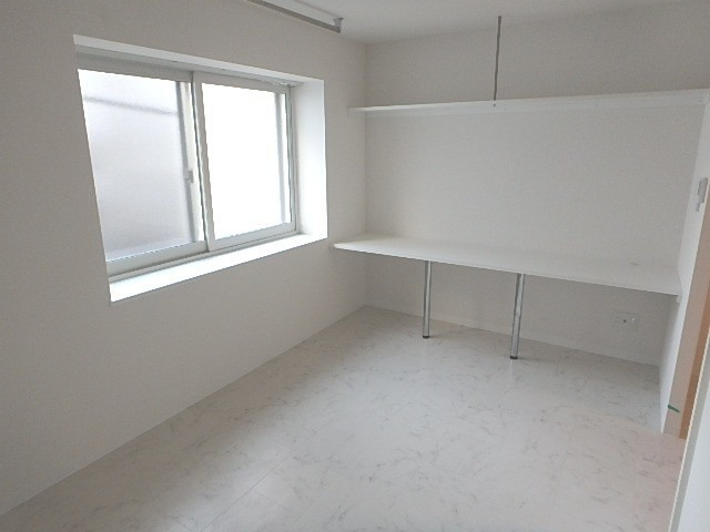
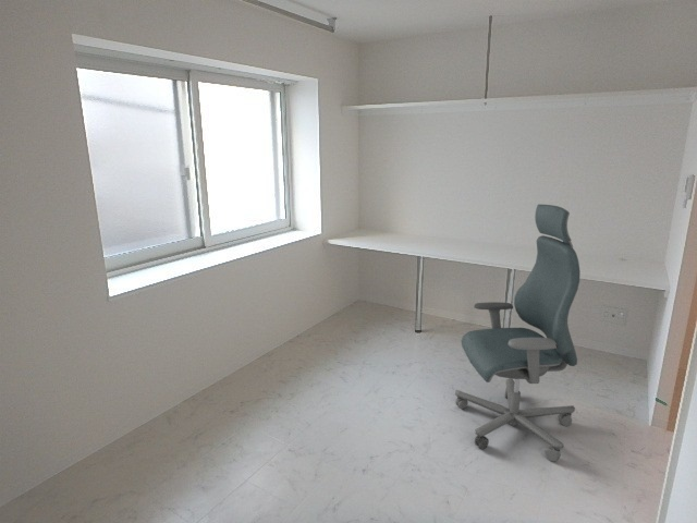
+ office chair [454,204,582,463]
